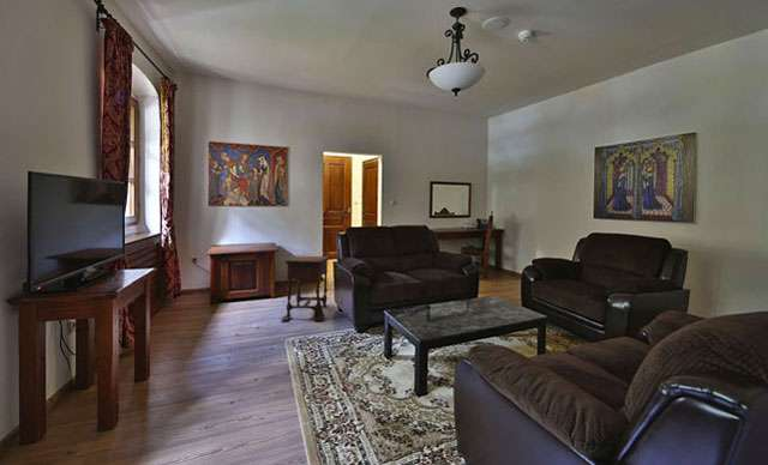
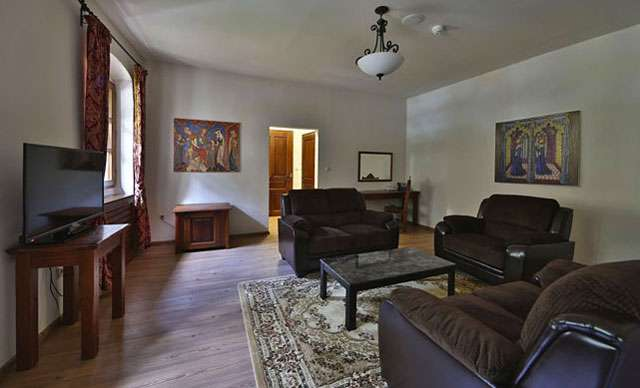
- side table [280,255,334,321]
